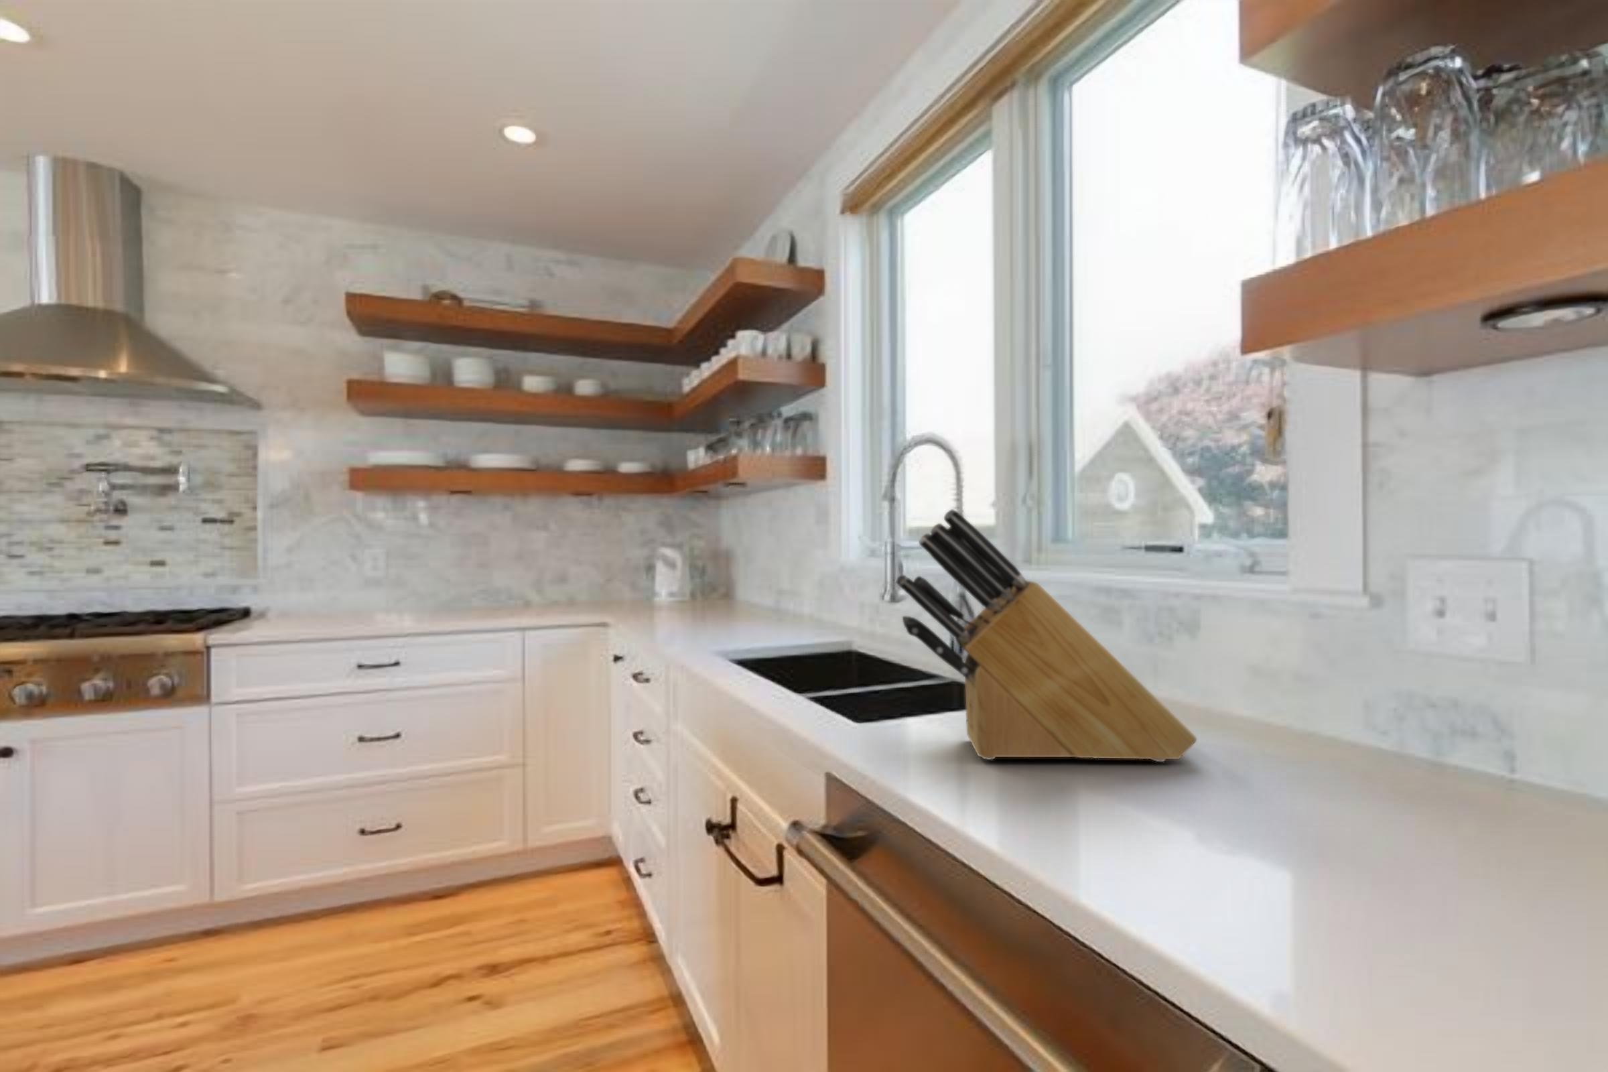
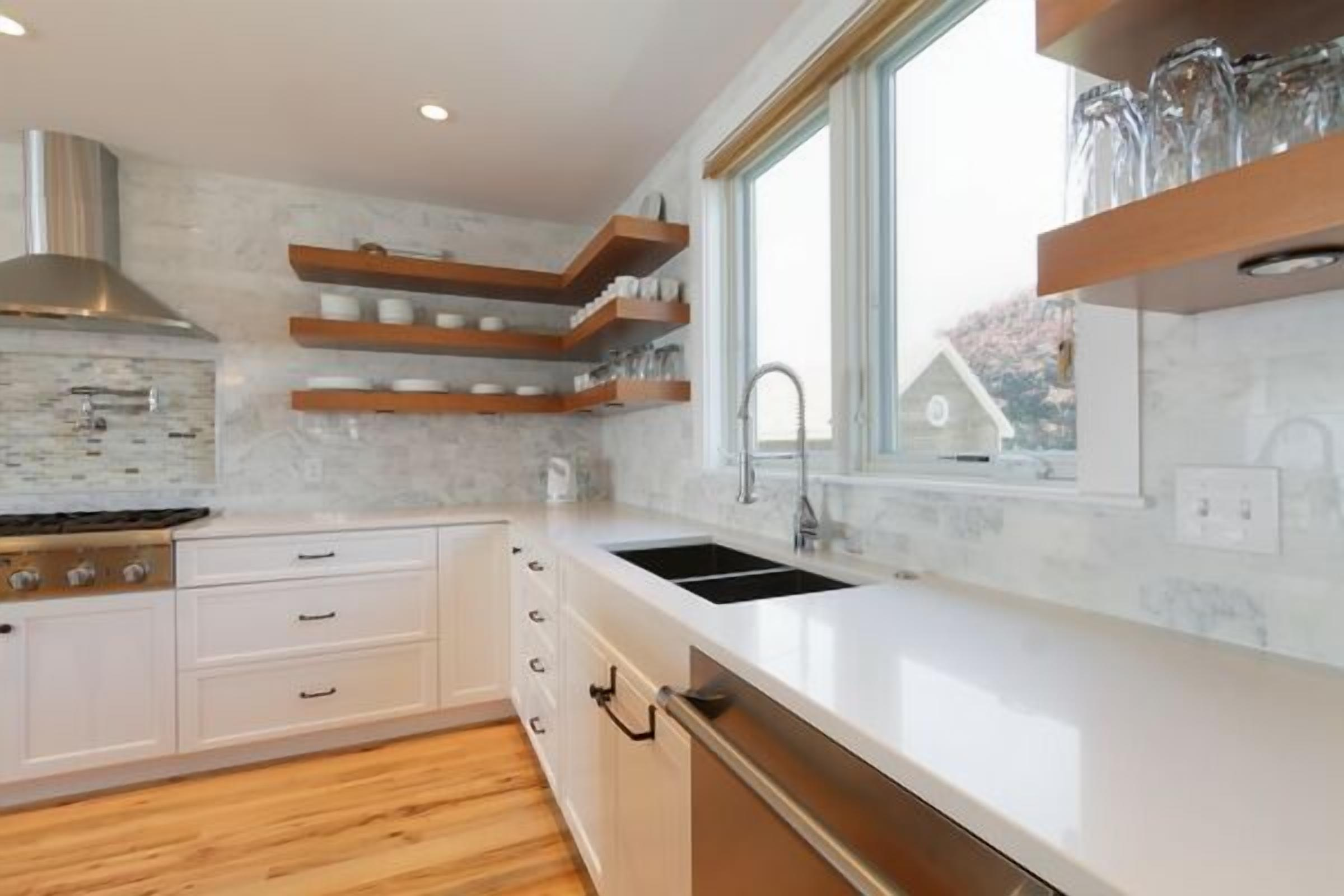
- knife block [895,508,1198,762]
